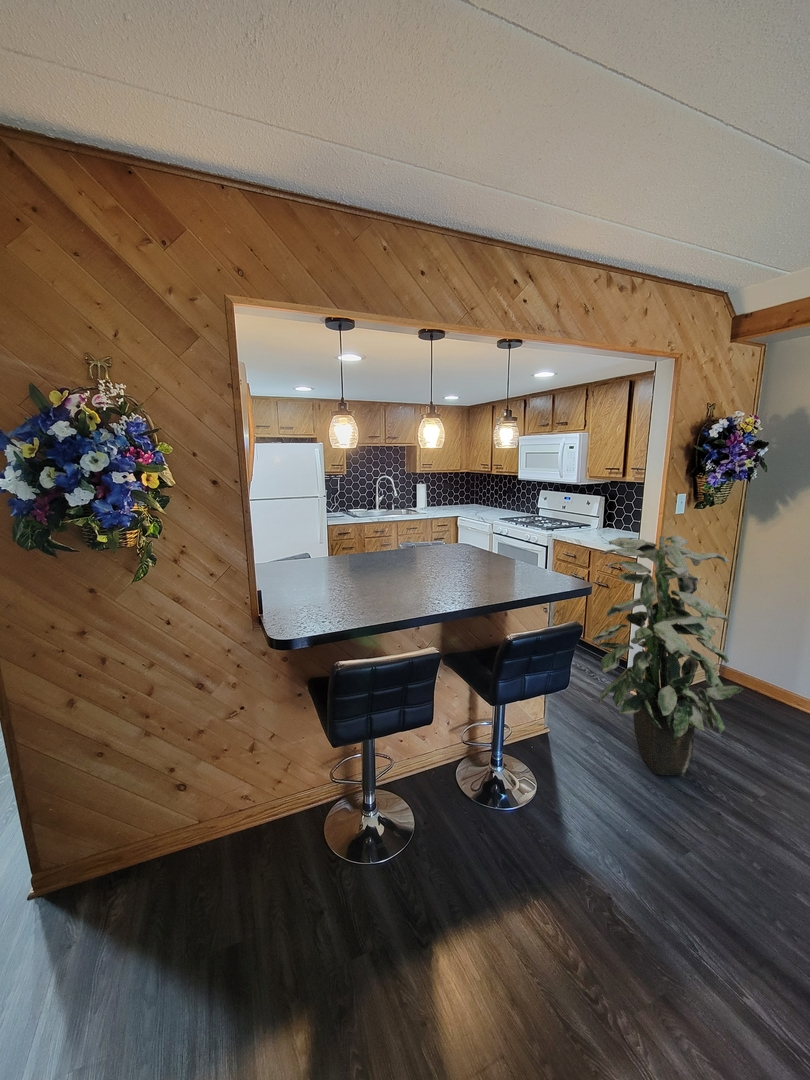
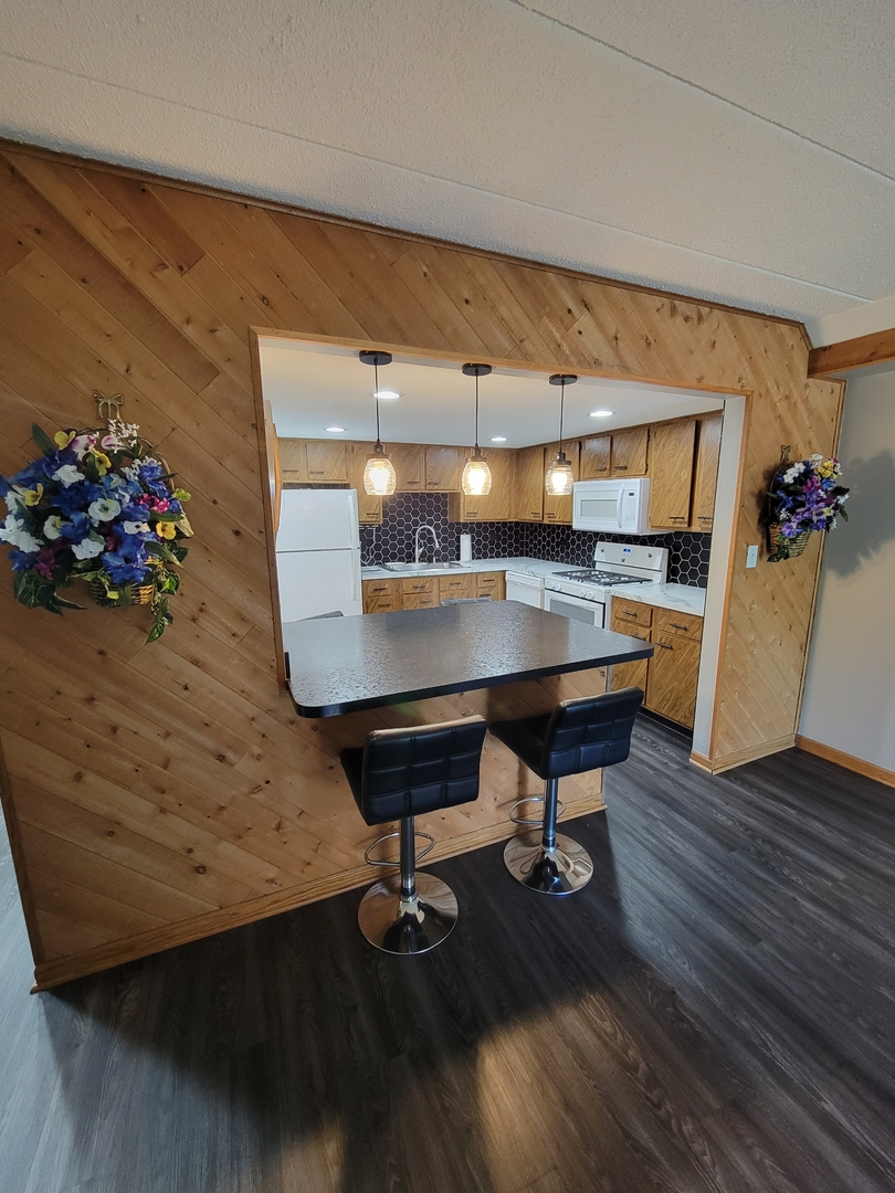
- indoor plant [592,535,745,777]
